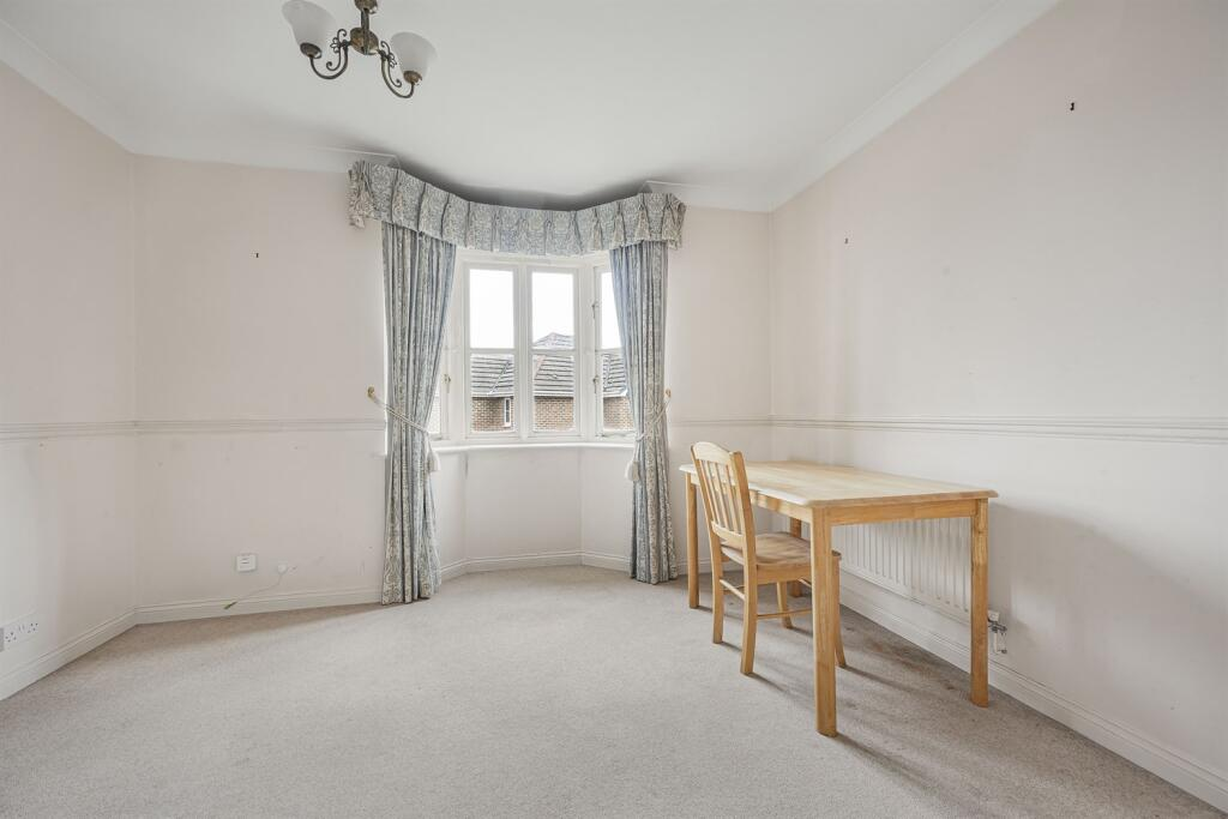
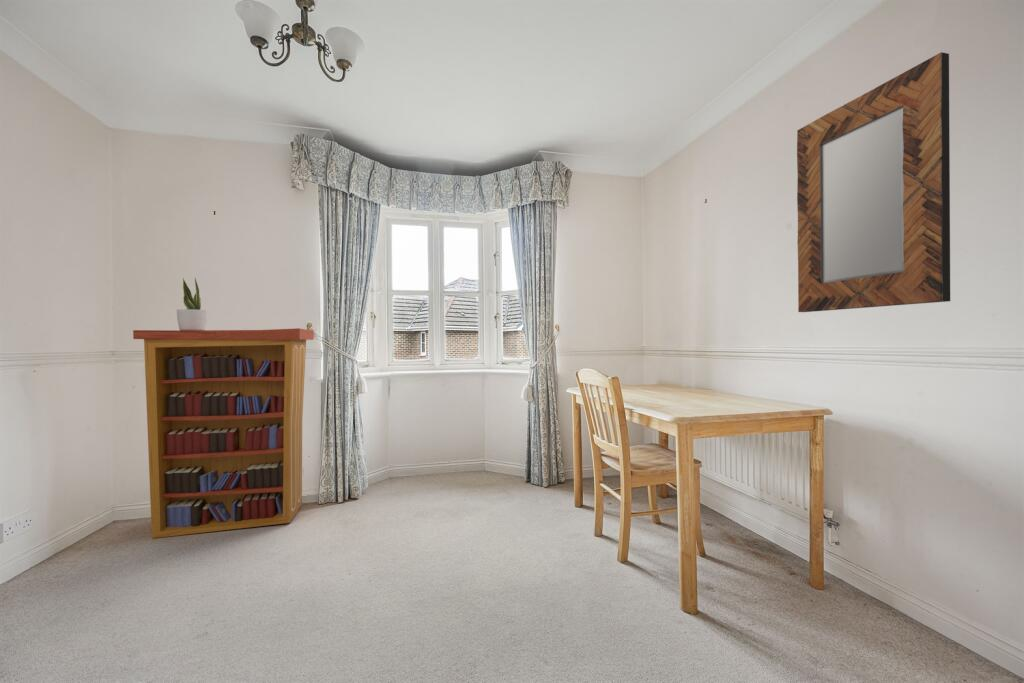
+ home mirror [796,51,951,313]
+ bookcase [132,327,315,539]
+ potted plant [176,277,208,330]
